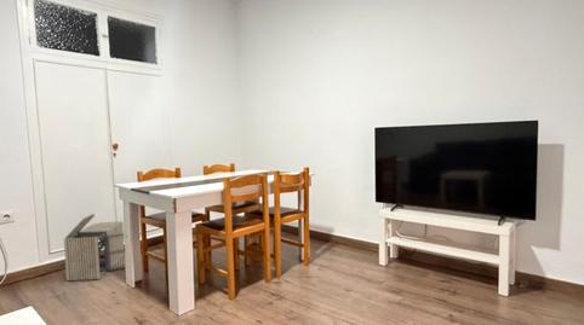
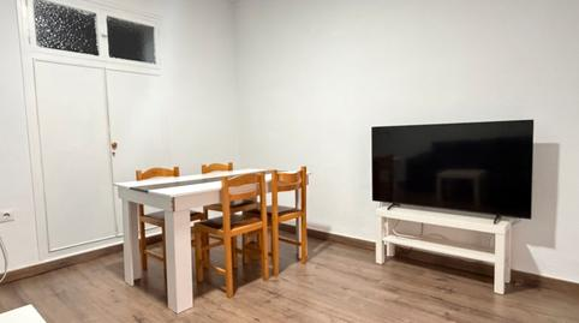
- storage bin [63,211,126,282]
